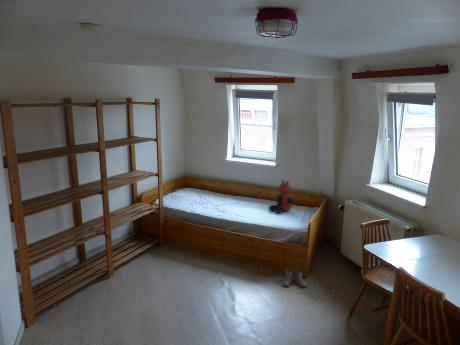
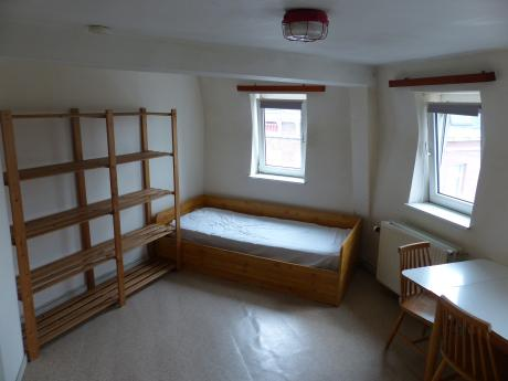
- teddy bear [267,178,294,214]
- boots [282,267,308,289]
